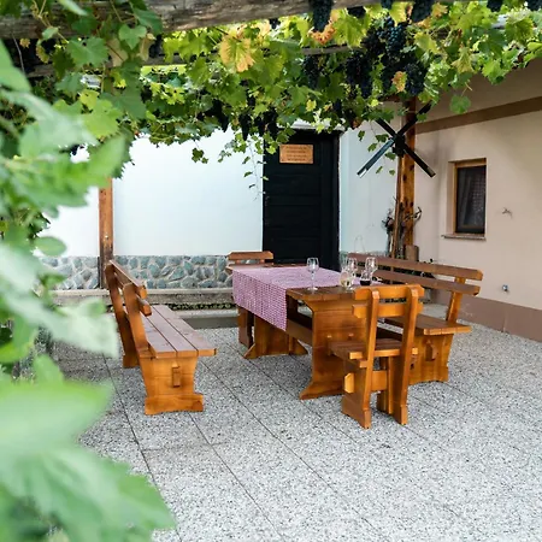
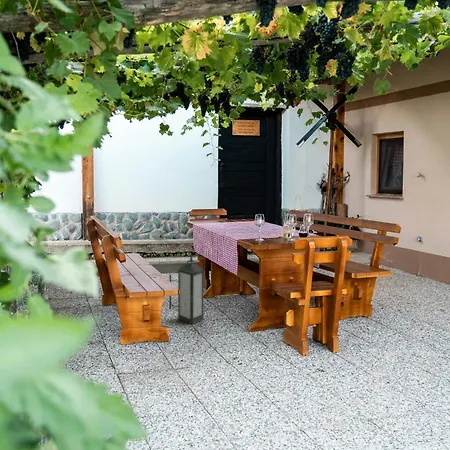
+ lantern [168,253,205,325]
